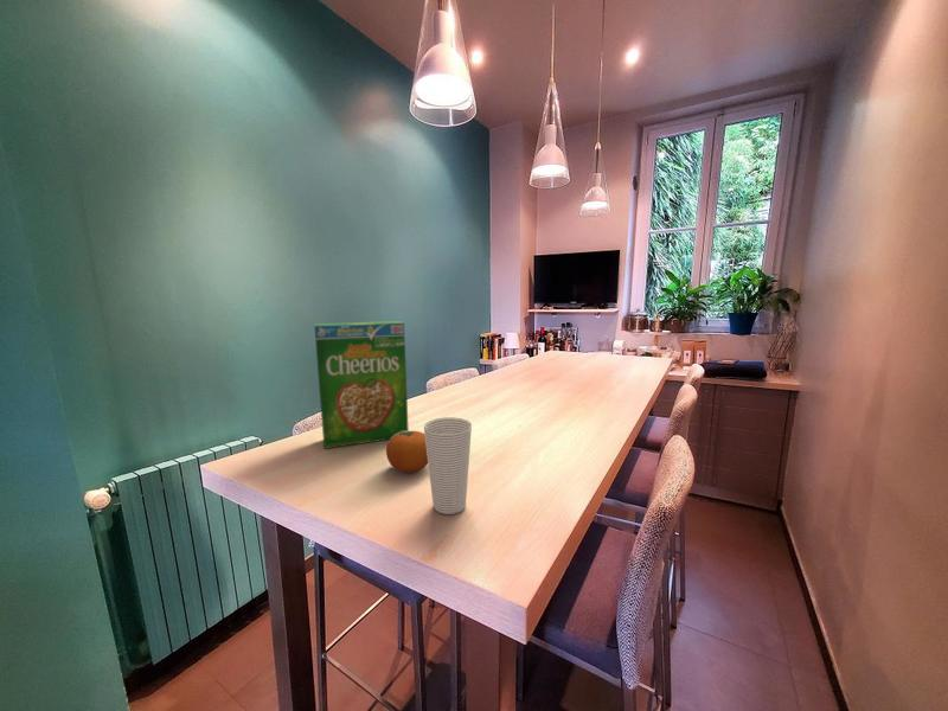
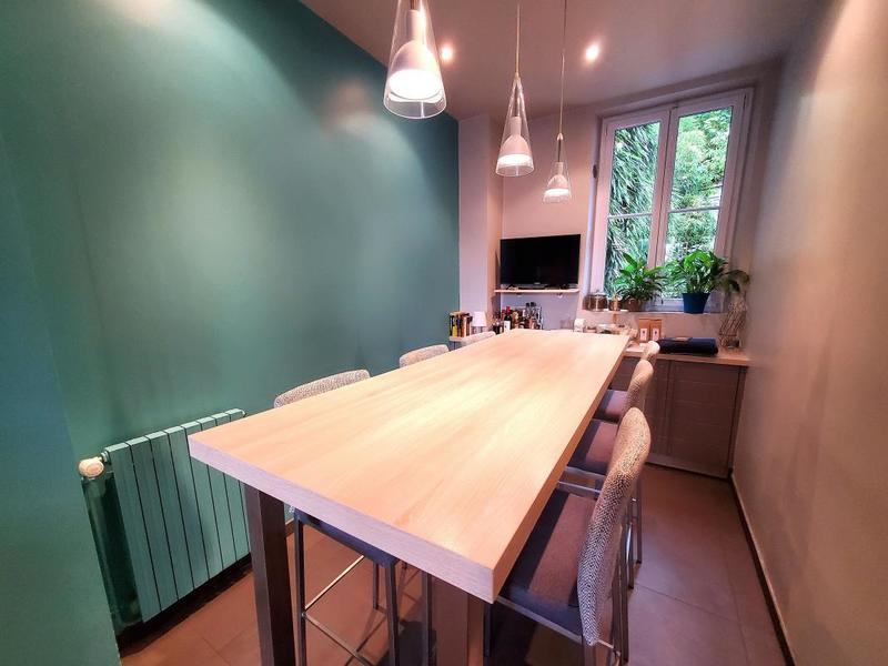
- fruit [385,430,428,474]
- cereal box [313,320,410,450]
- cup [423,416,473,515]
